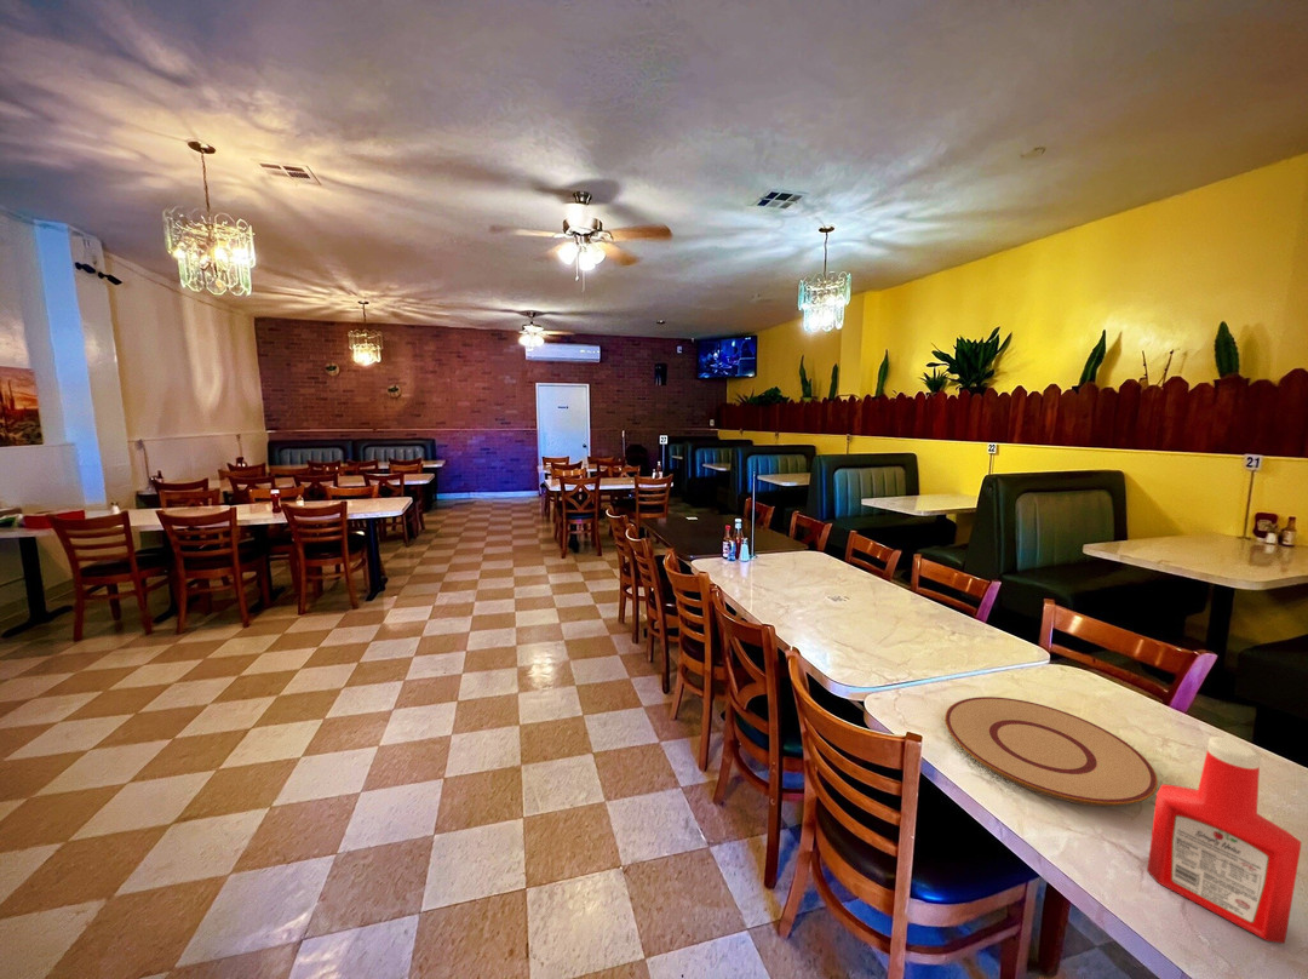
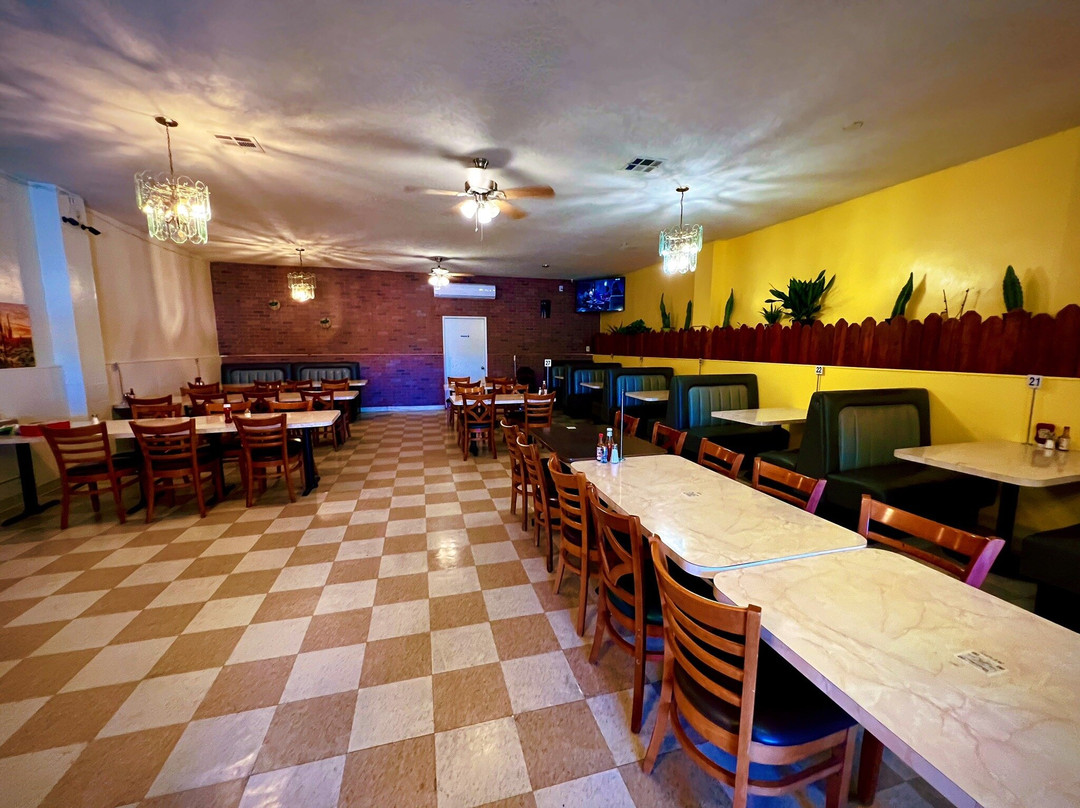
- plate [943,695,1159,807]
- soap bottle [1146,735,1303,945]
